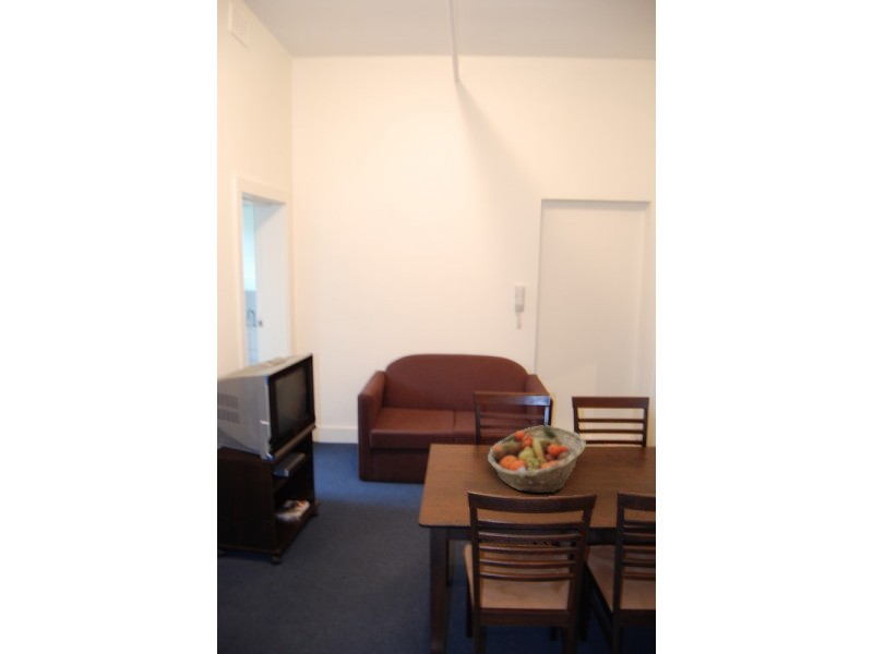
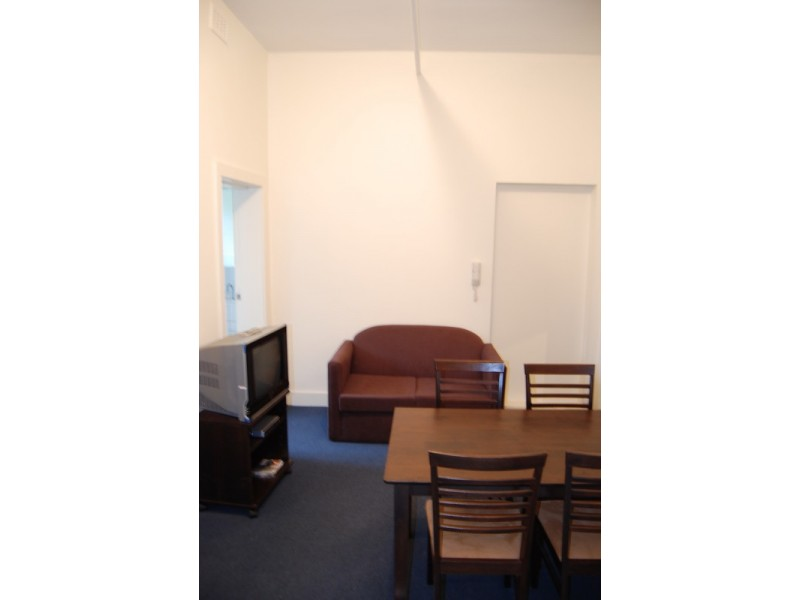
- fruit basket [487,424,587,494]
